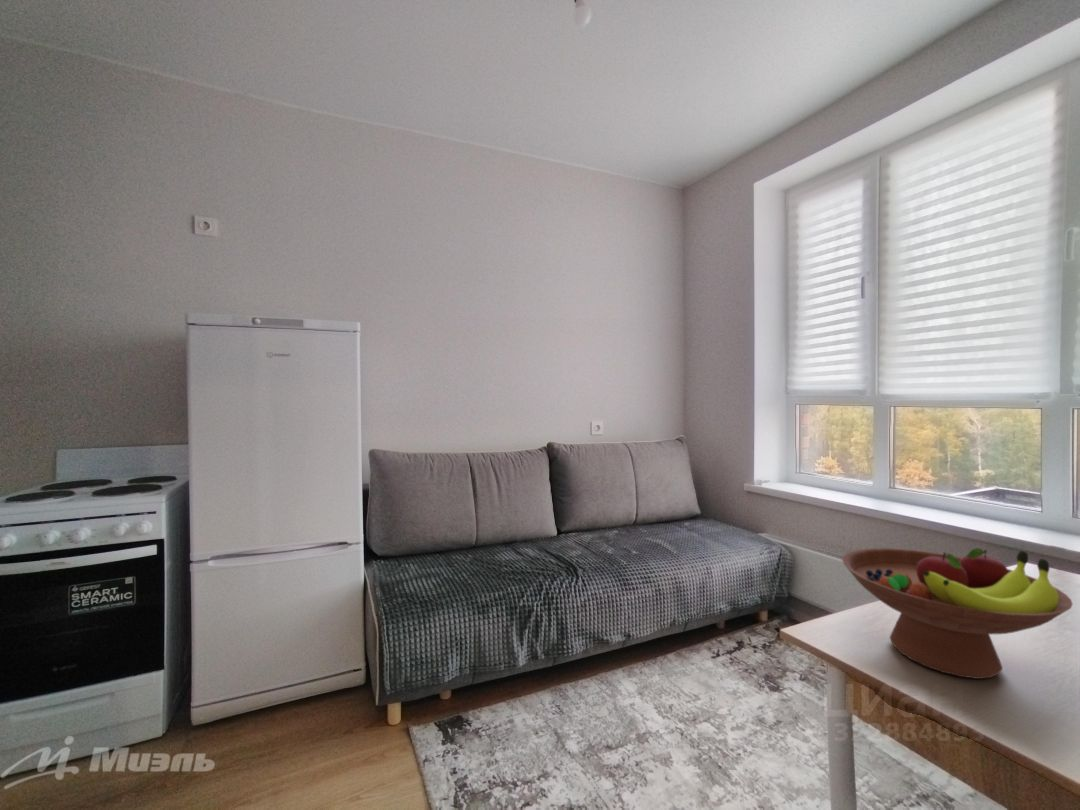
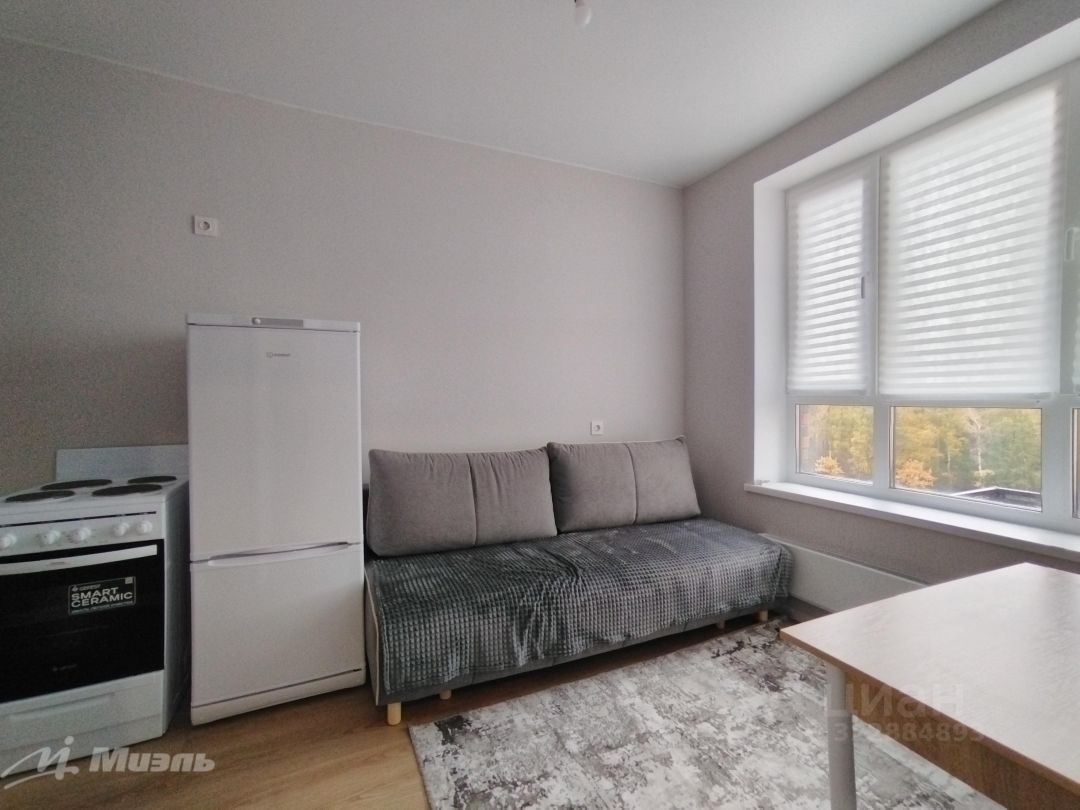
- fruit bowl [841,547,1074,680]
